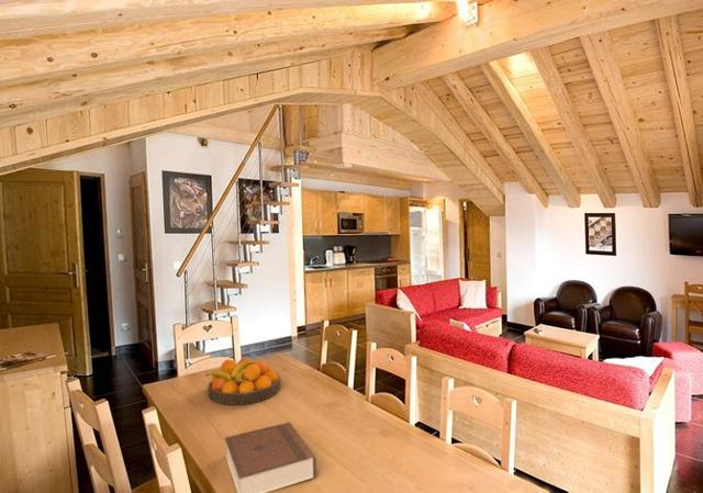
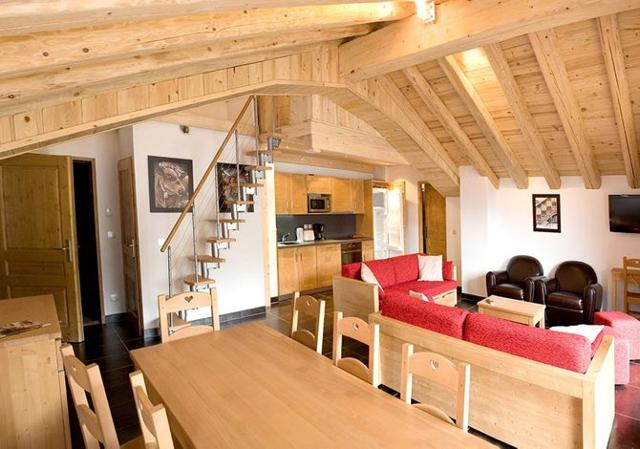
- book [224,421,317,493]
- fruit bowl [204,357,281,406]
